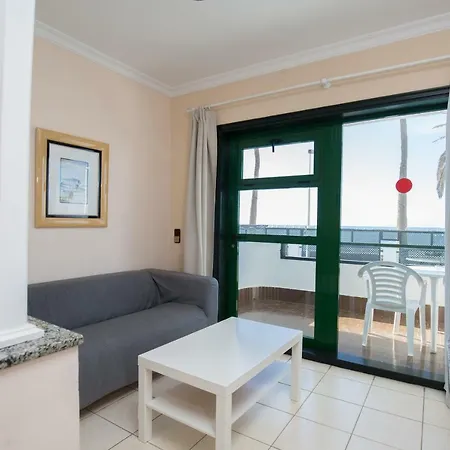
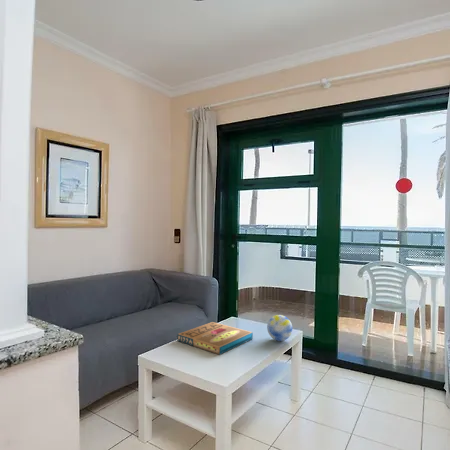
+ pizza box [176,321,254,356]
+ decorative ball [266,314,293,342]
